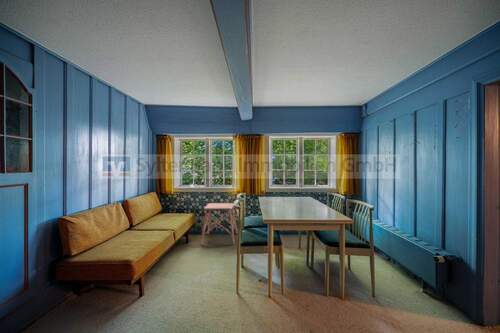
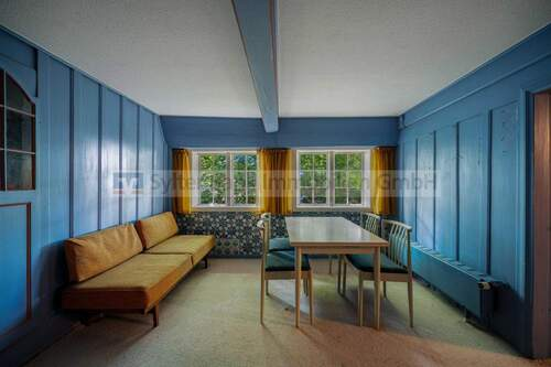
- side table [200,202,238,246]
